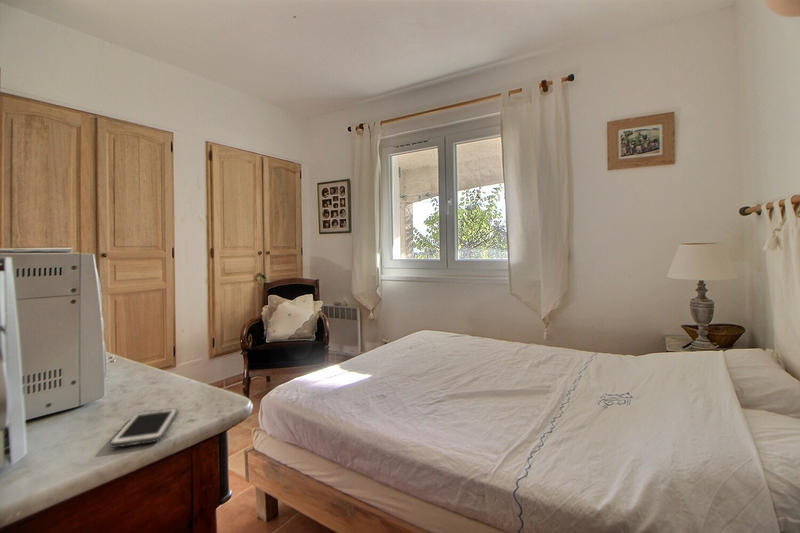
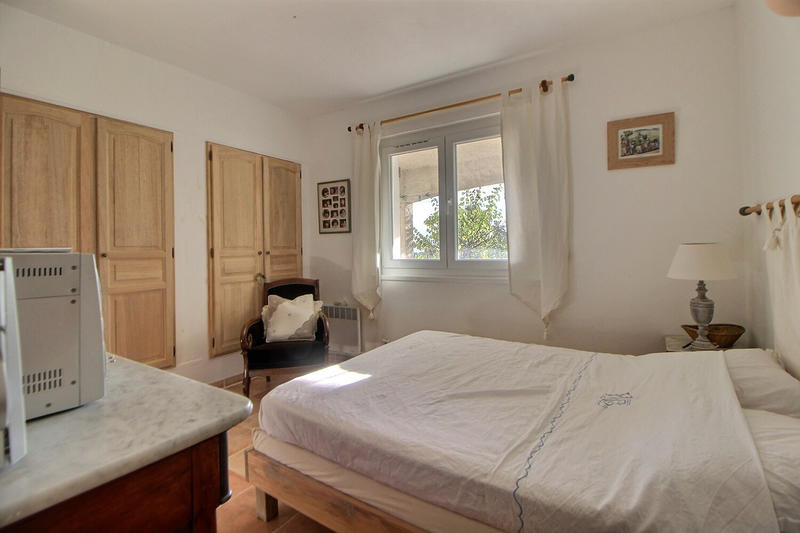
- cell phone [109,407,179,449]
